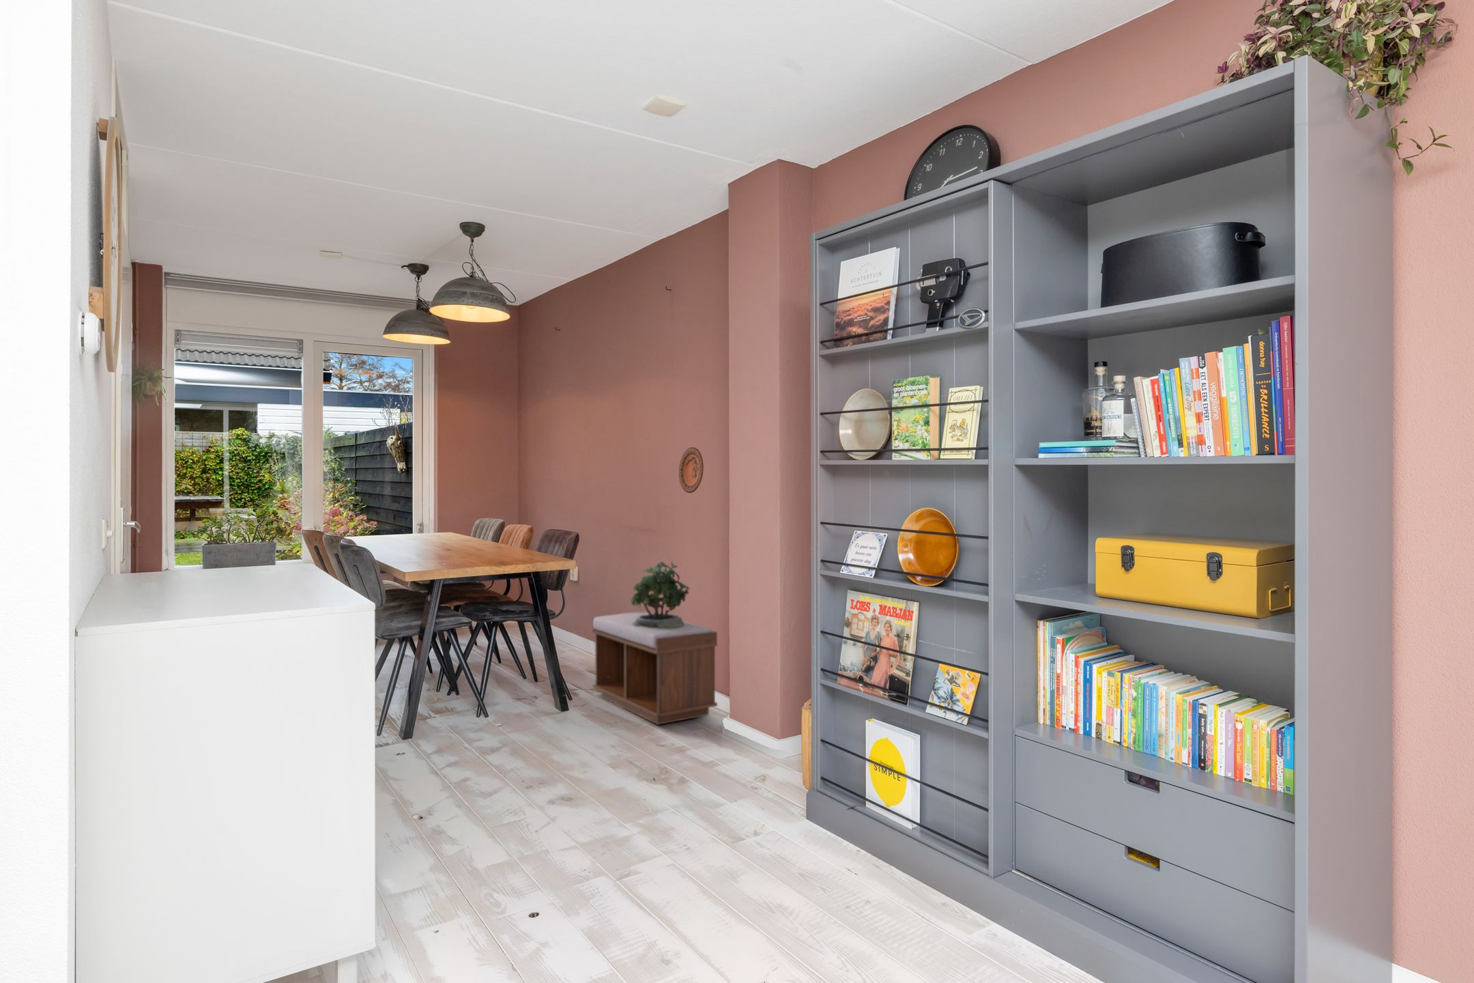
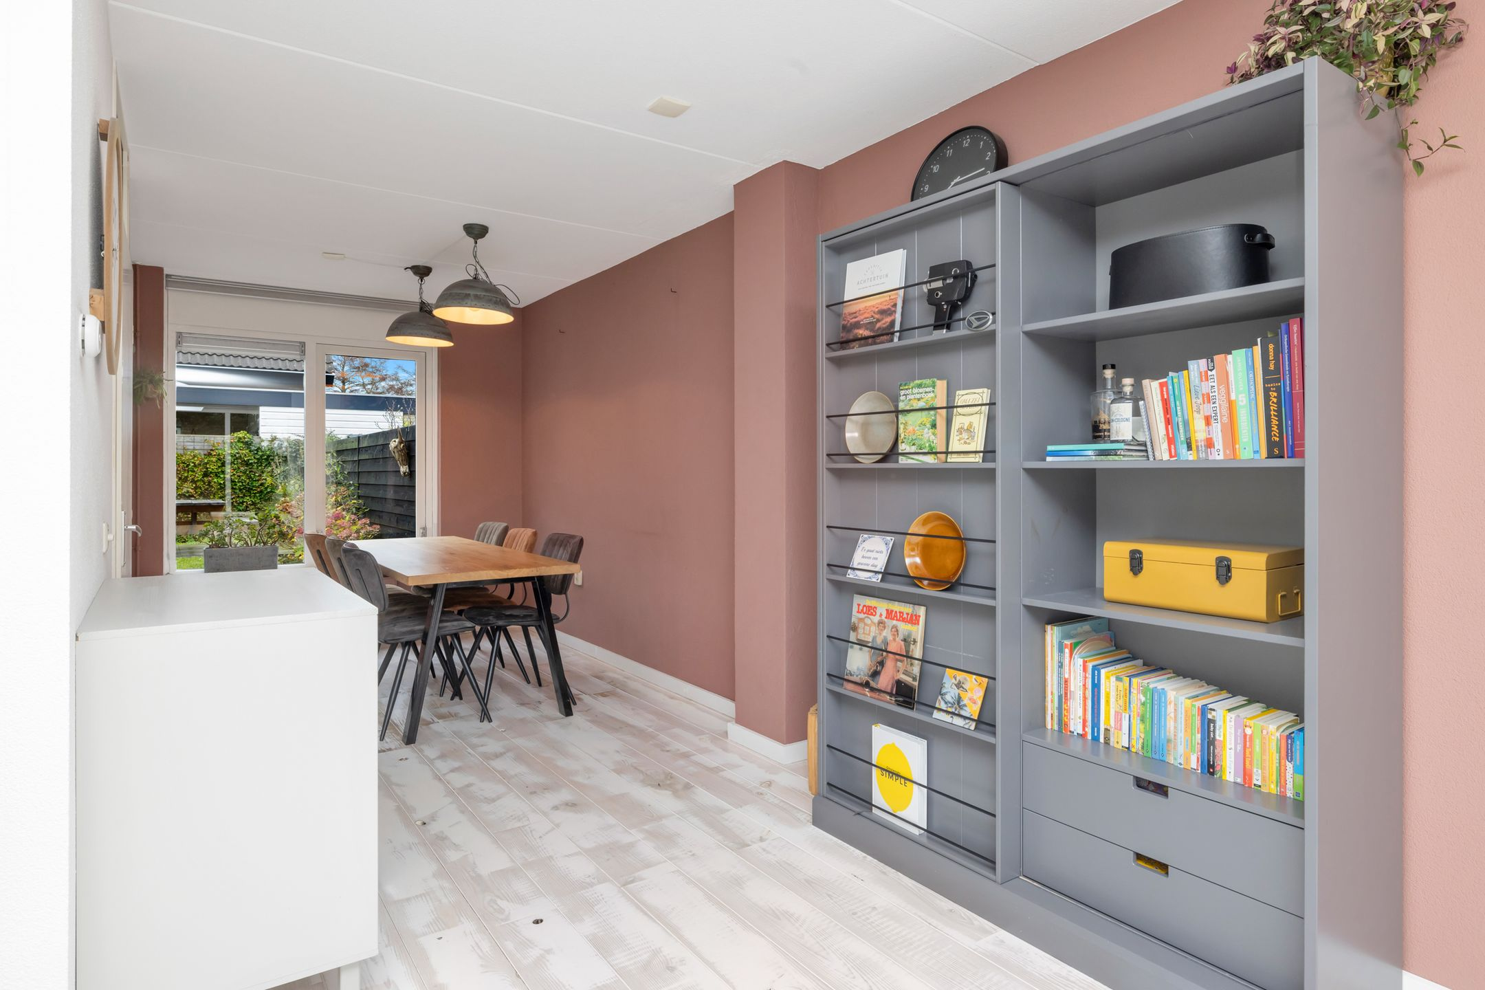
- decorative plate [678,447,704,494]
- potted plant [630,555,690,628]
- bench [591,612,718,725]
